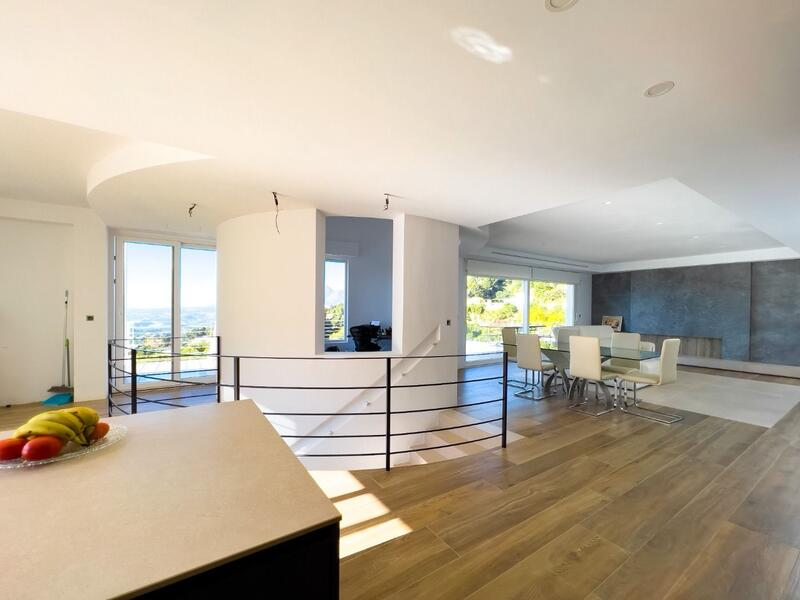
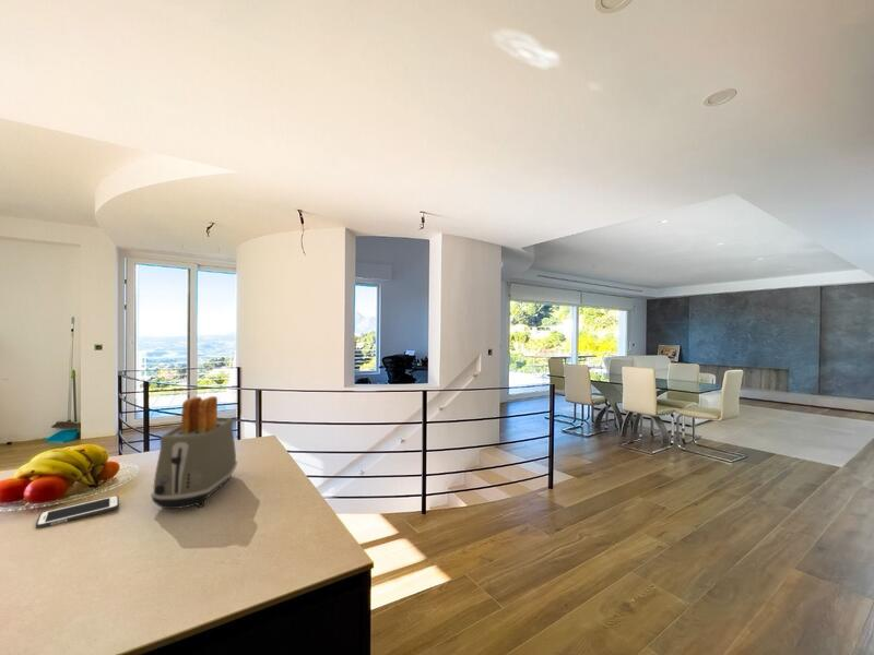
+ cell phone [35,495,120,529]
+ toaster [150,395,238,510]
